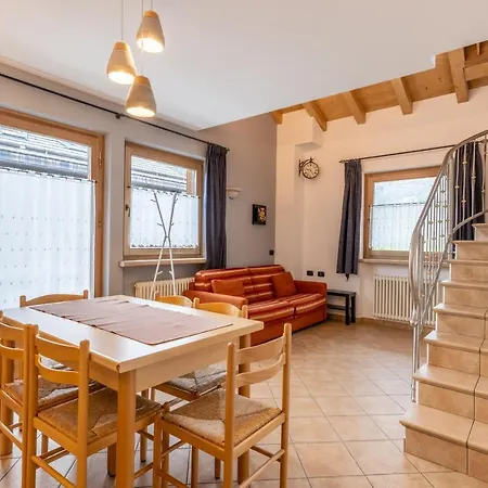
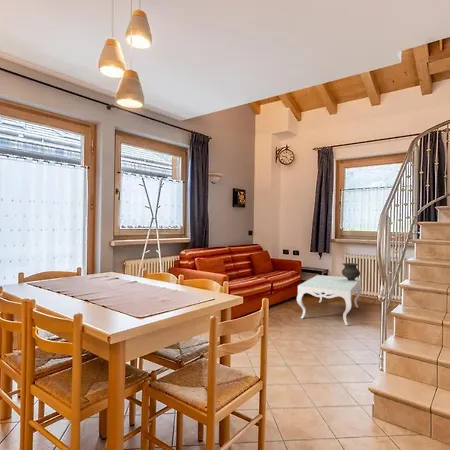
+ coffee table [296,274,363,326]
+ ceramic pot [341,262,361,281]
